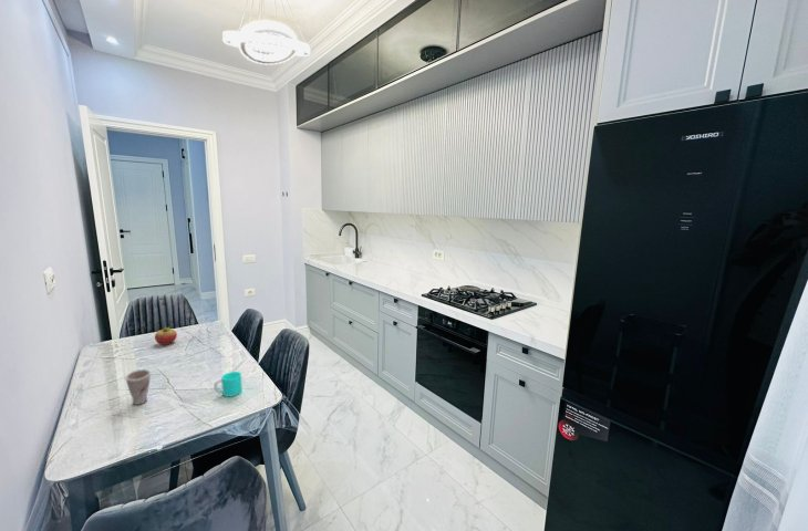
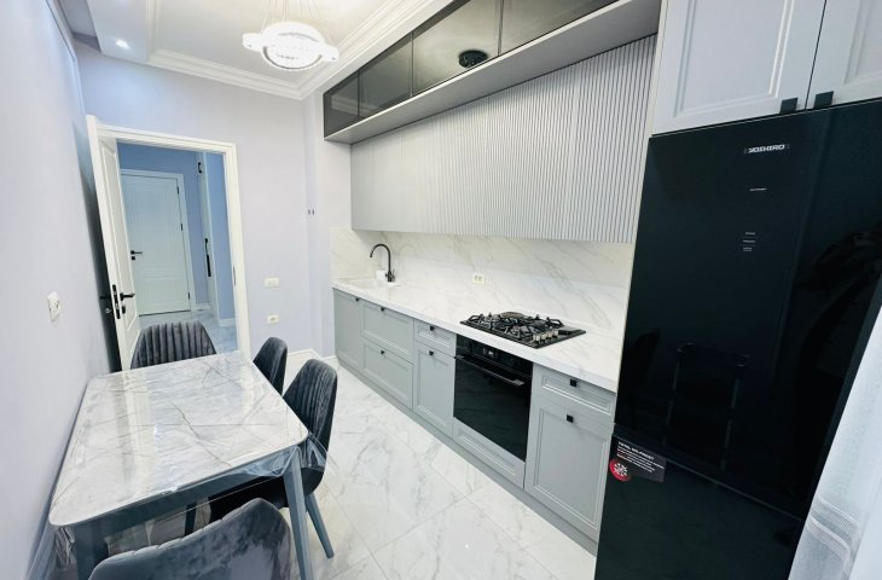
- cup [213,371,244,398]
- fruit [154,326,178,346]
- cup [124,368,153,406]
